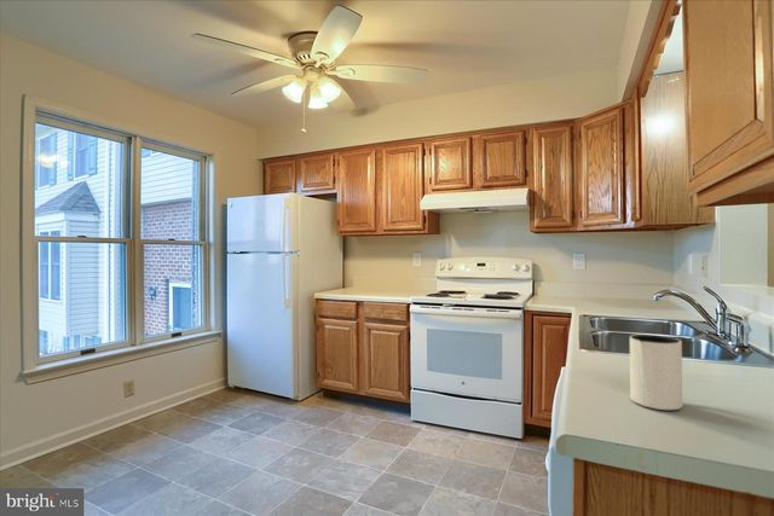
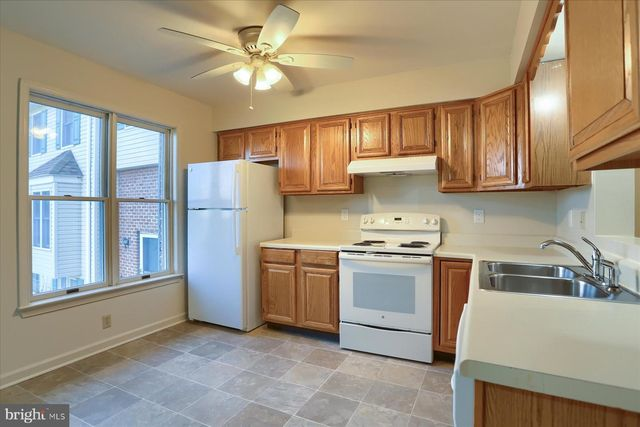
- pitcher [629,334,683,411]
